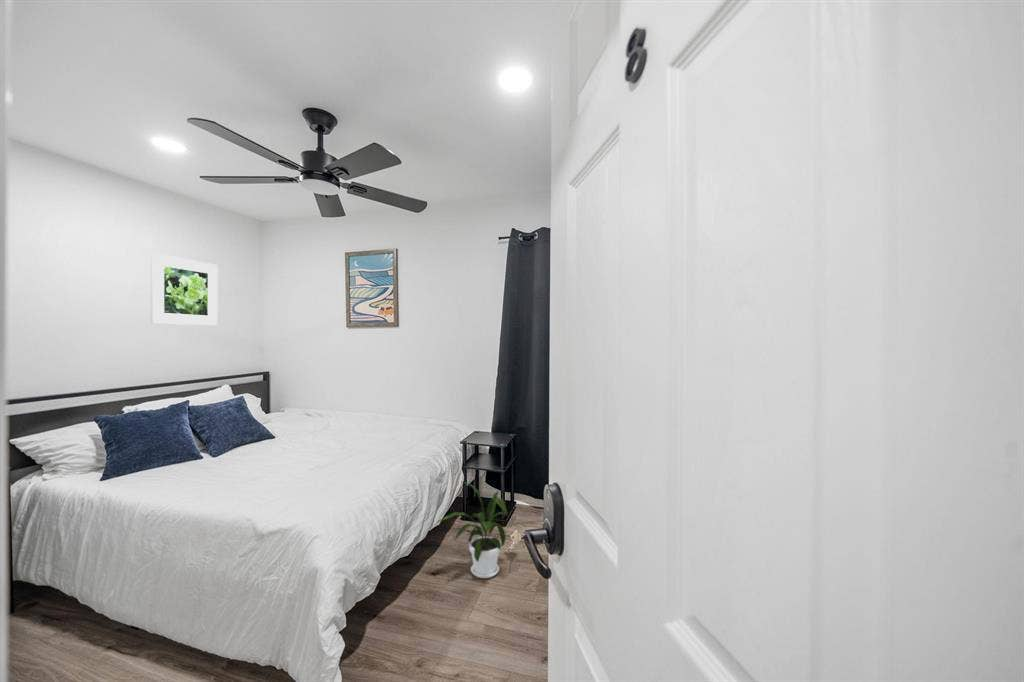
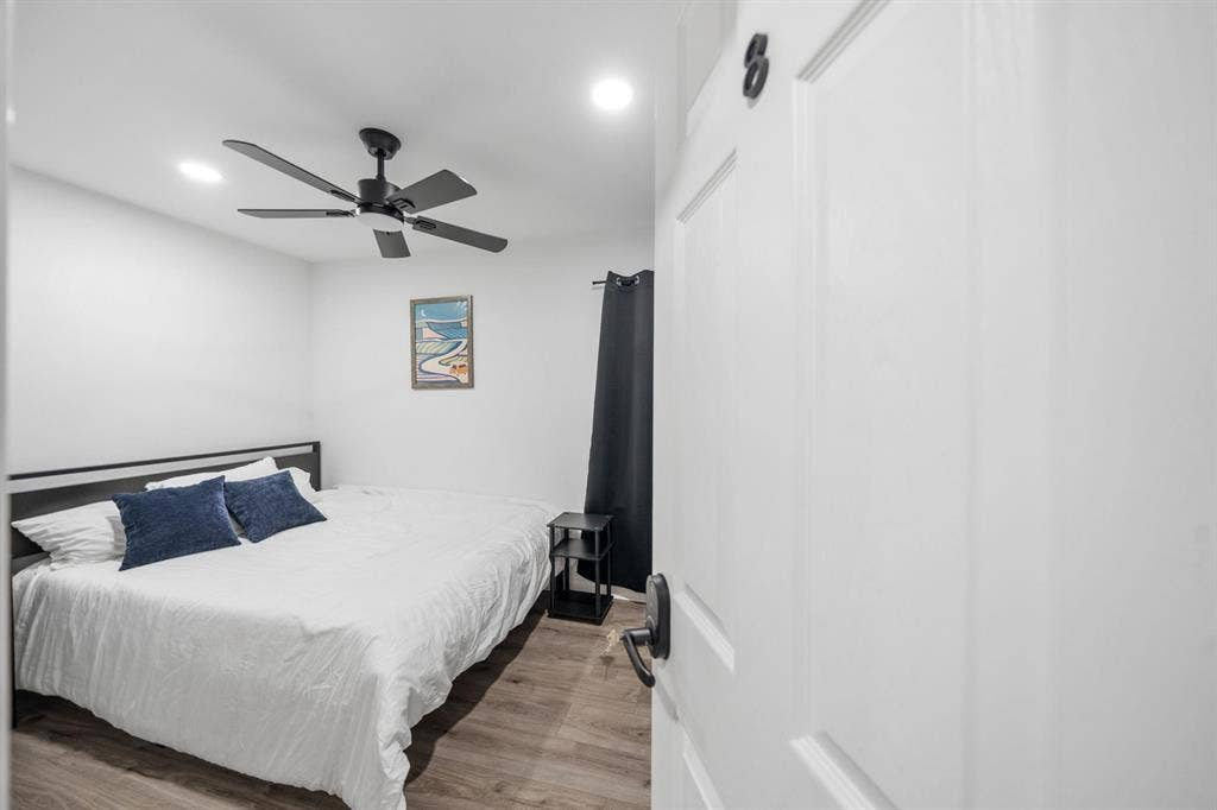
- house plant [436,480,508,579]
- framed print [150,252,218,327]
